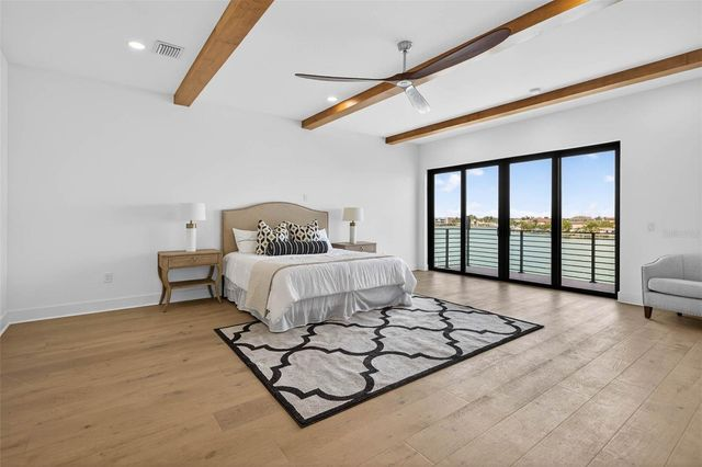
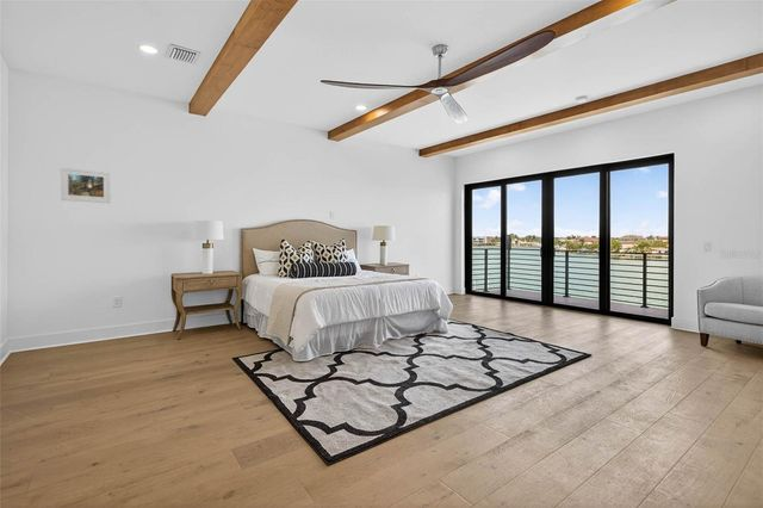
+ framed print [60,166,112,204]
